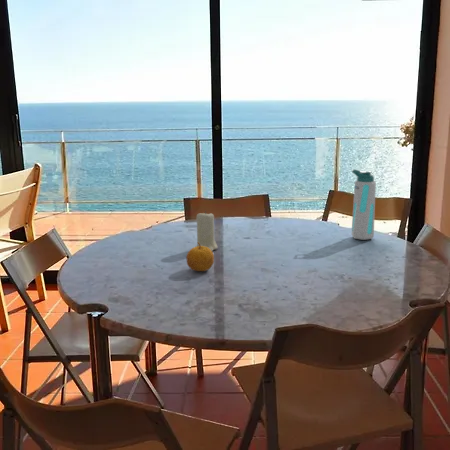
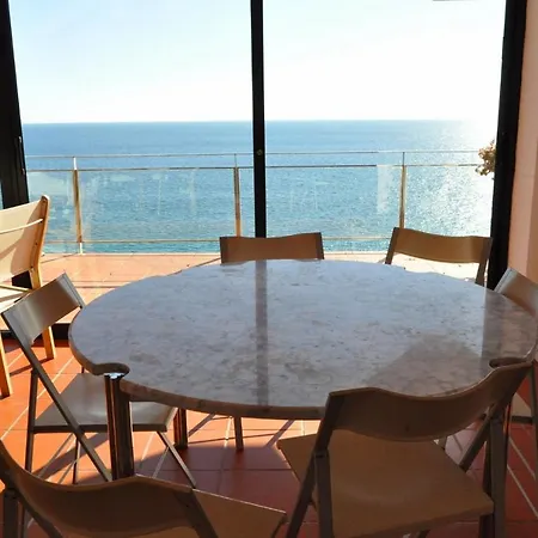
- fruit [186,242,215,272]
- candle [195,210,218,252]
- water bottle [350,168,377,241]
